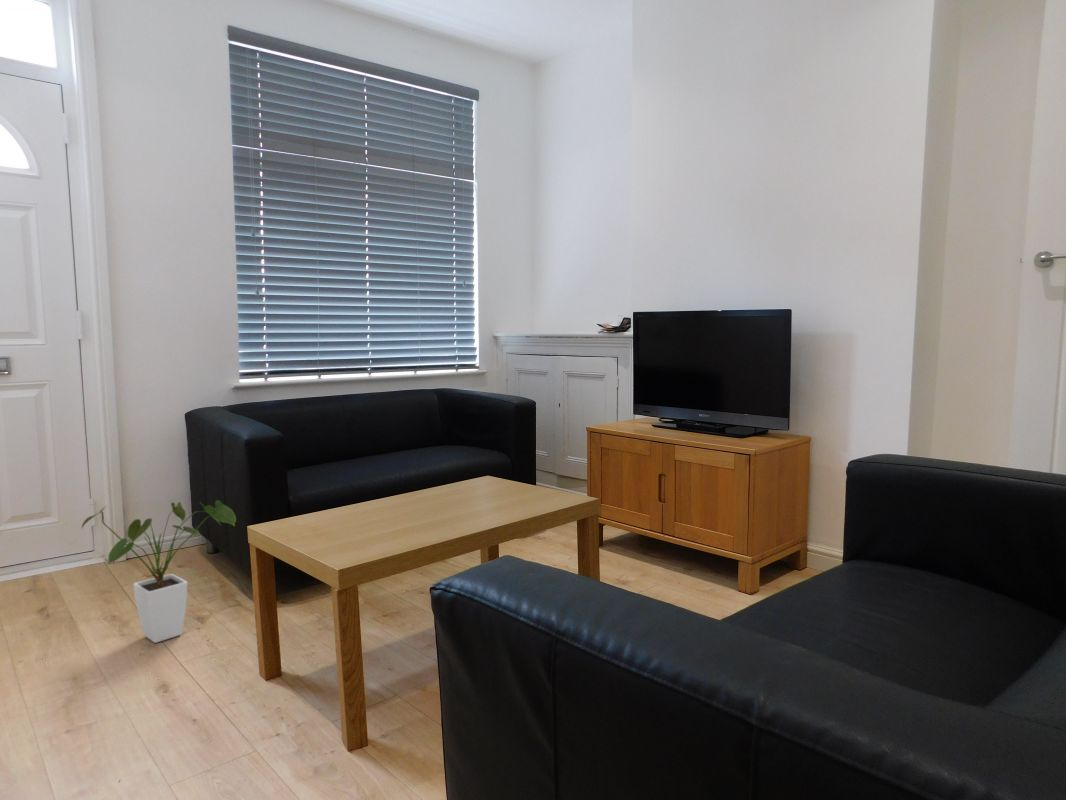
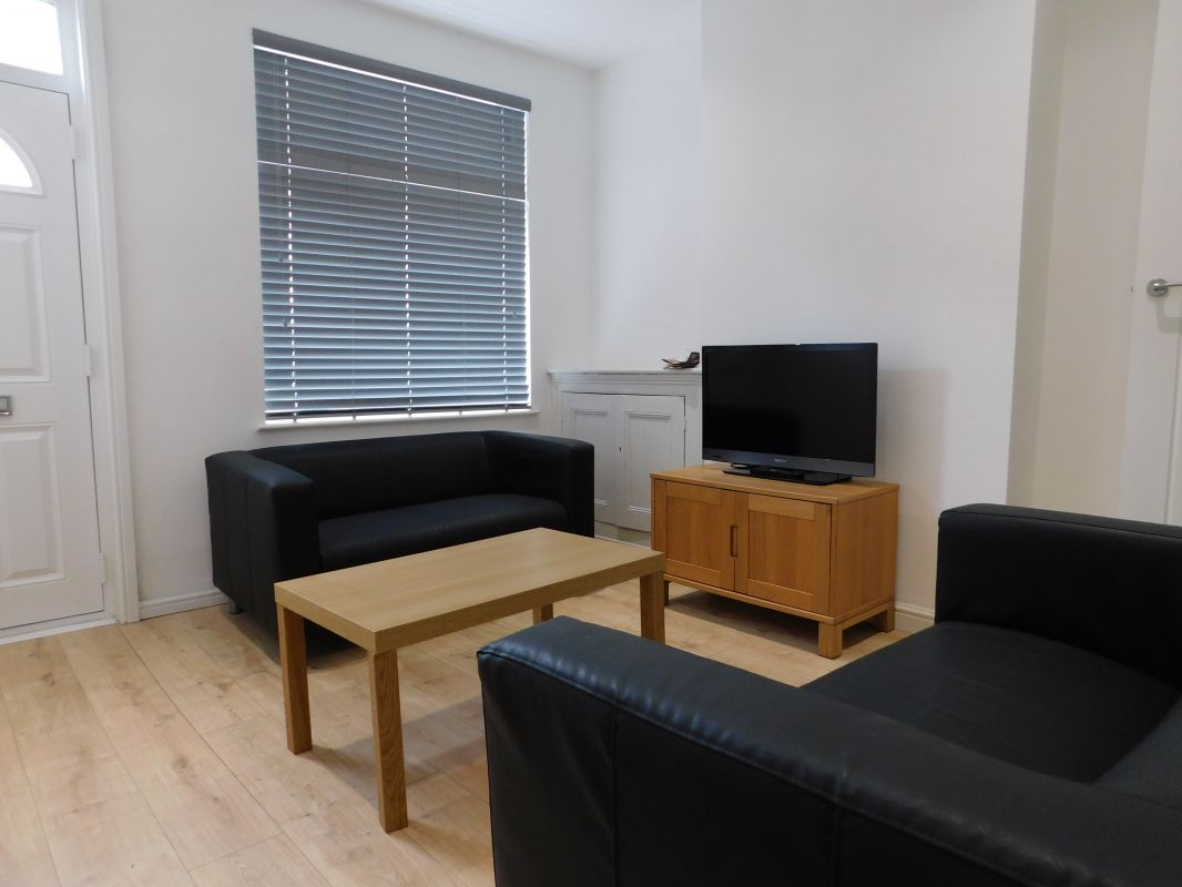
- house plant [81,499,237,644]
